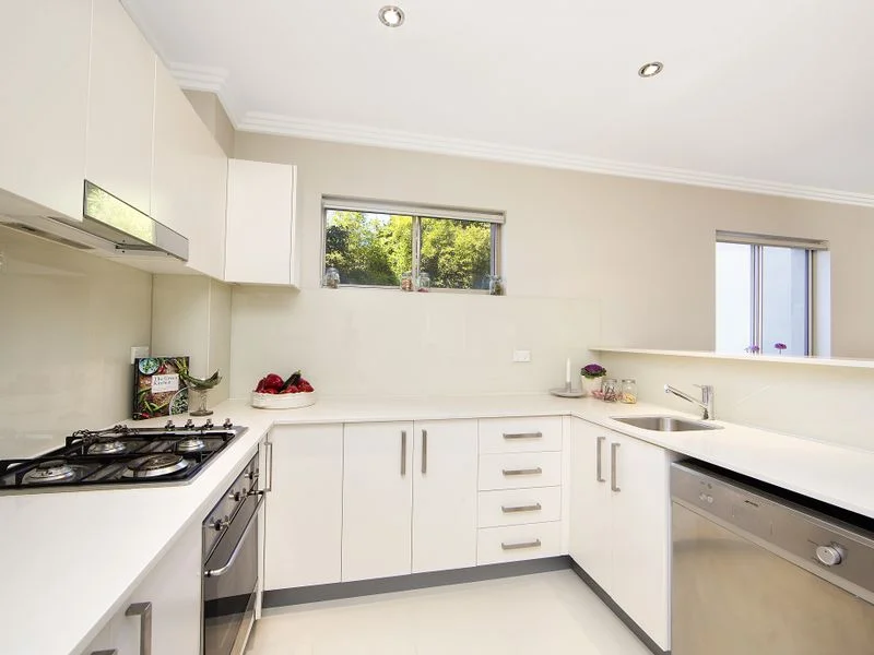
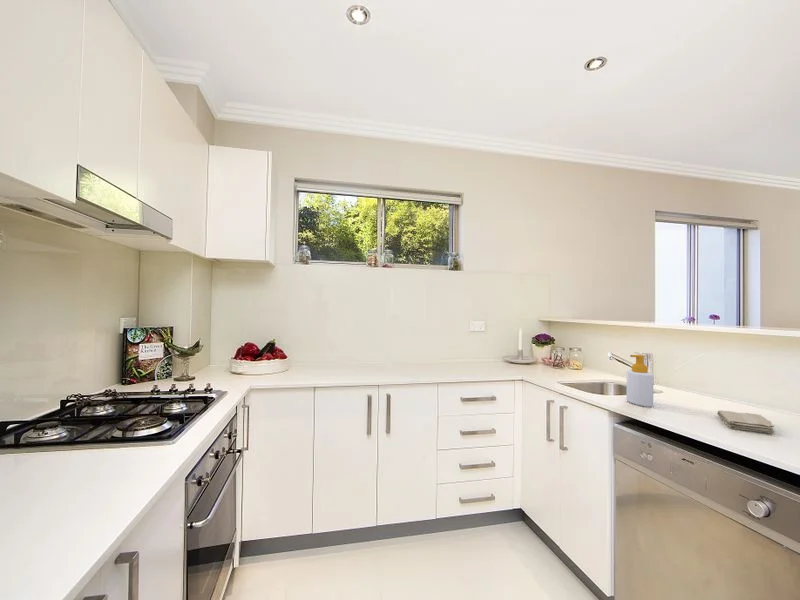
+ soap bottle [626,354,654,408]
+ washcloth [716,409,775,434]
